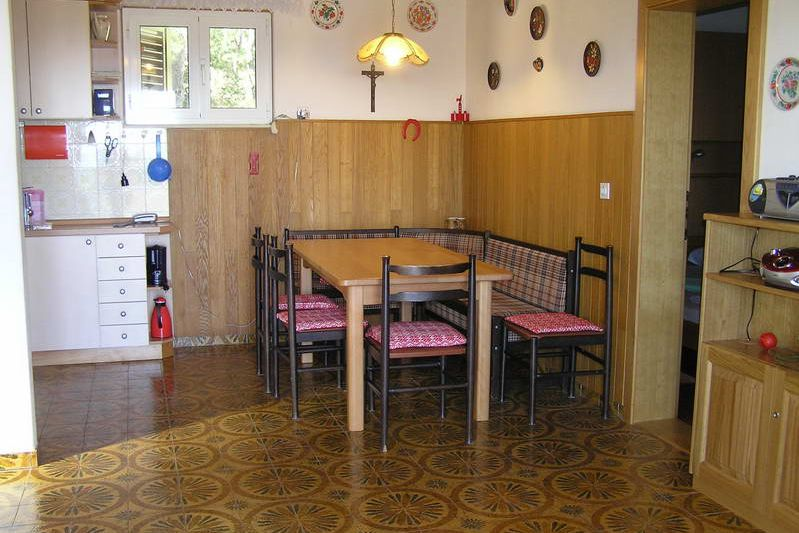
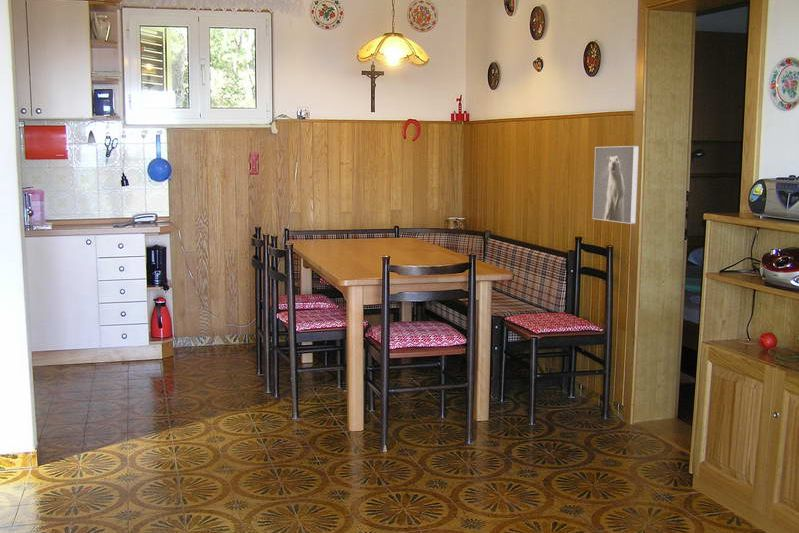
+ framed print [592,145,640,225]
